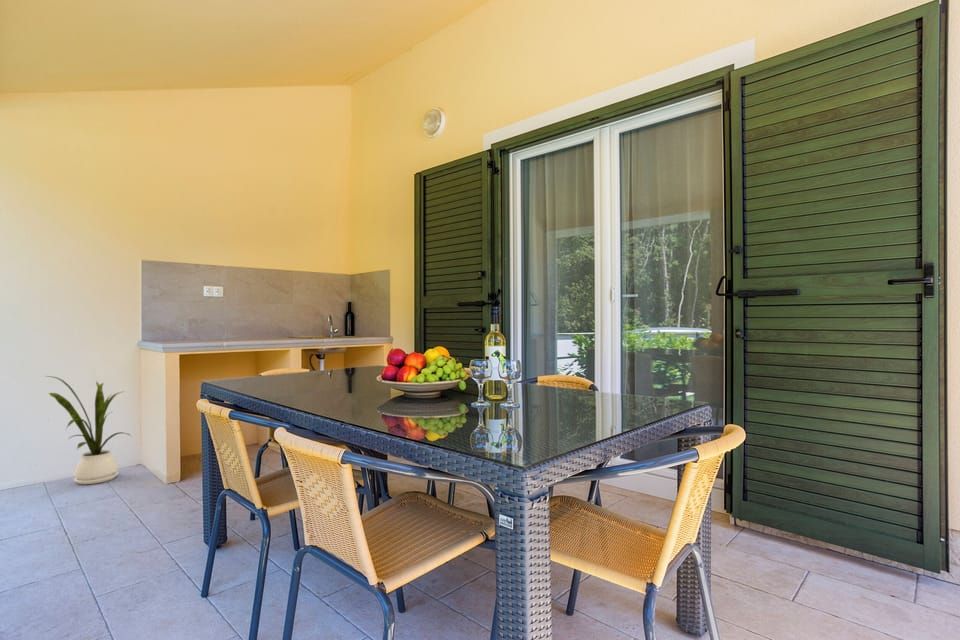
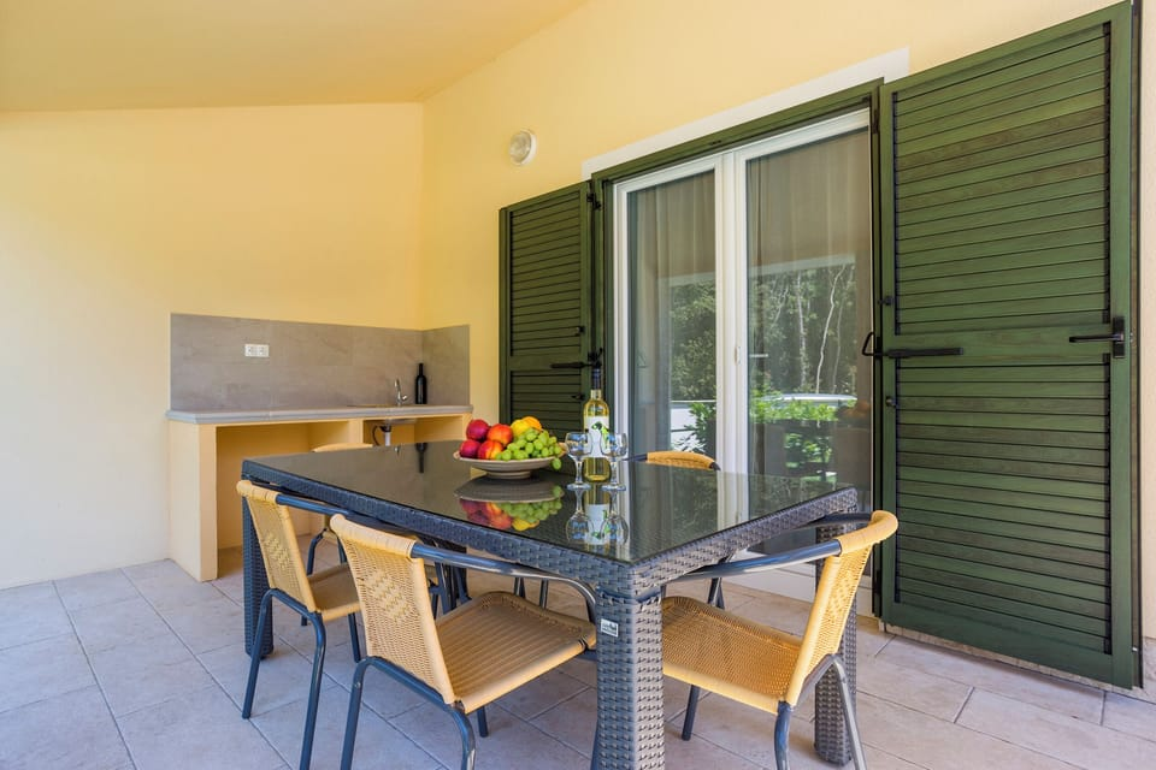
- house plant [46,375,132,485]
